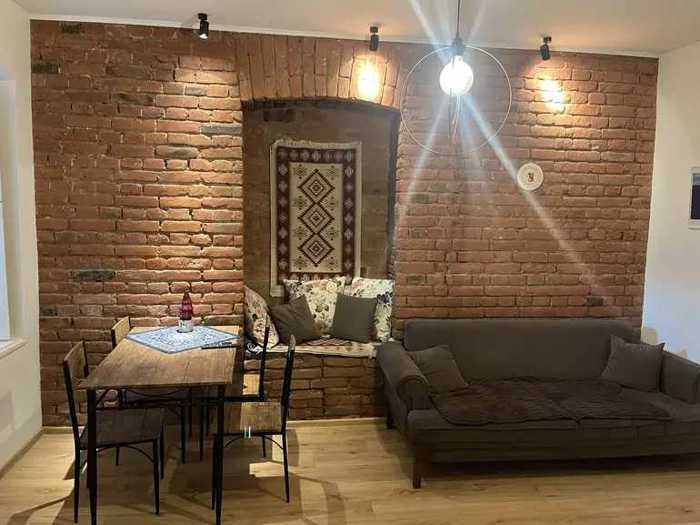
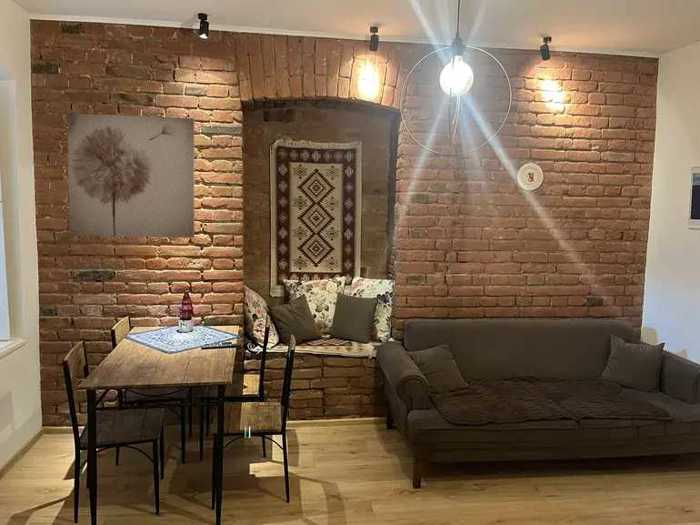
+ wall art [67,112,195,239]
